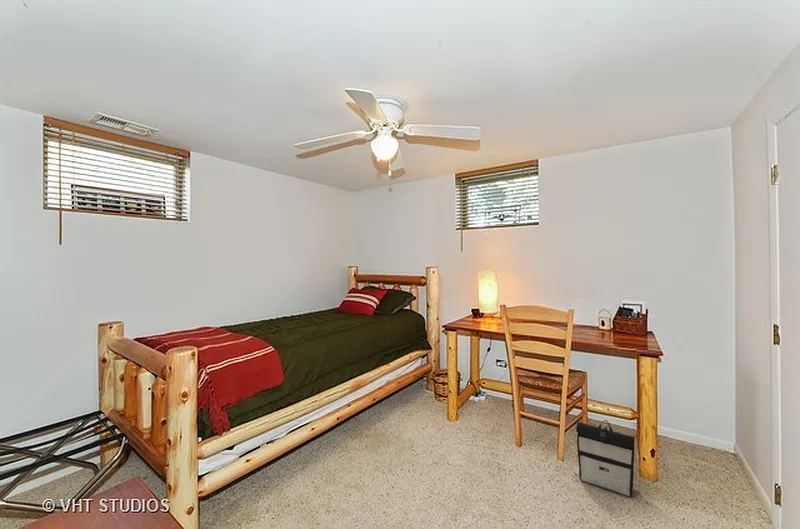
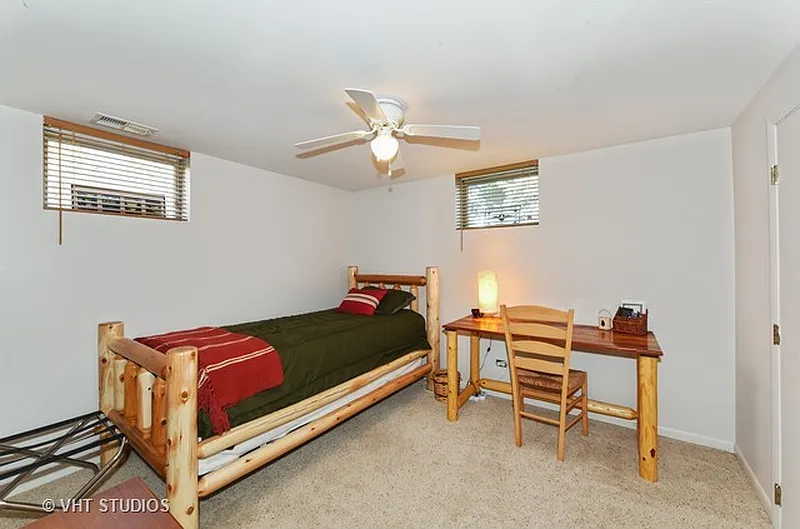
- backpack [575,419,636,498]
